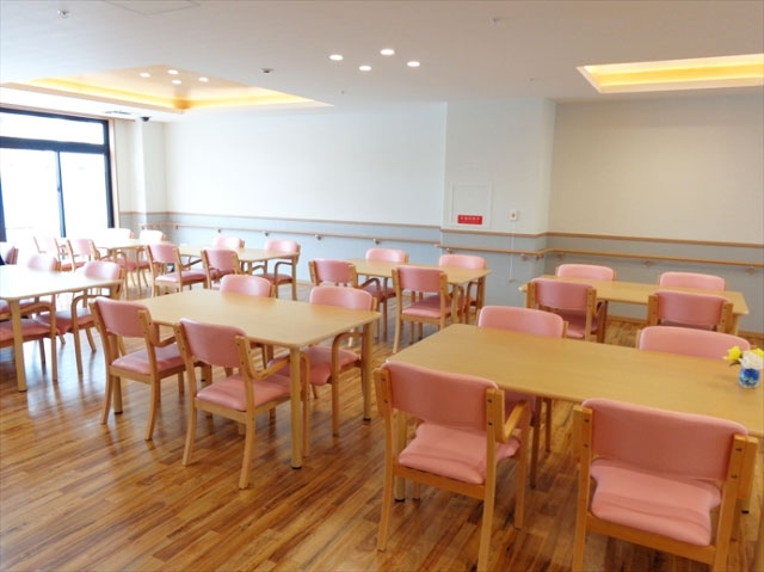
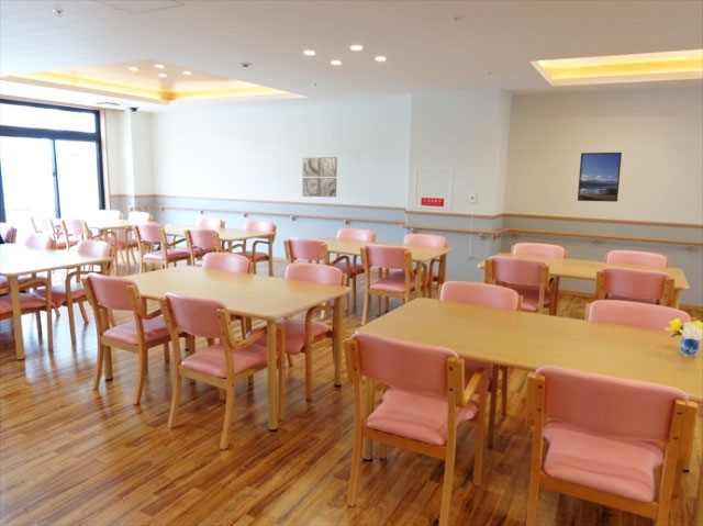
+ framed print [577,152,623,203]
+ wall art [302,156,338,198]
